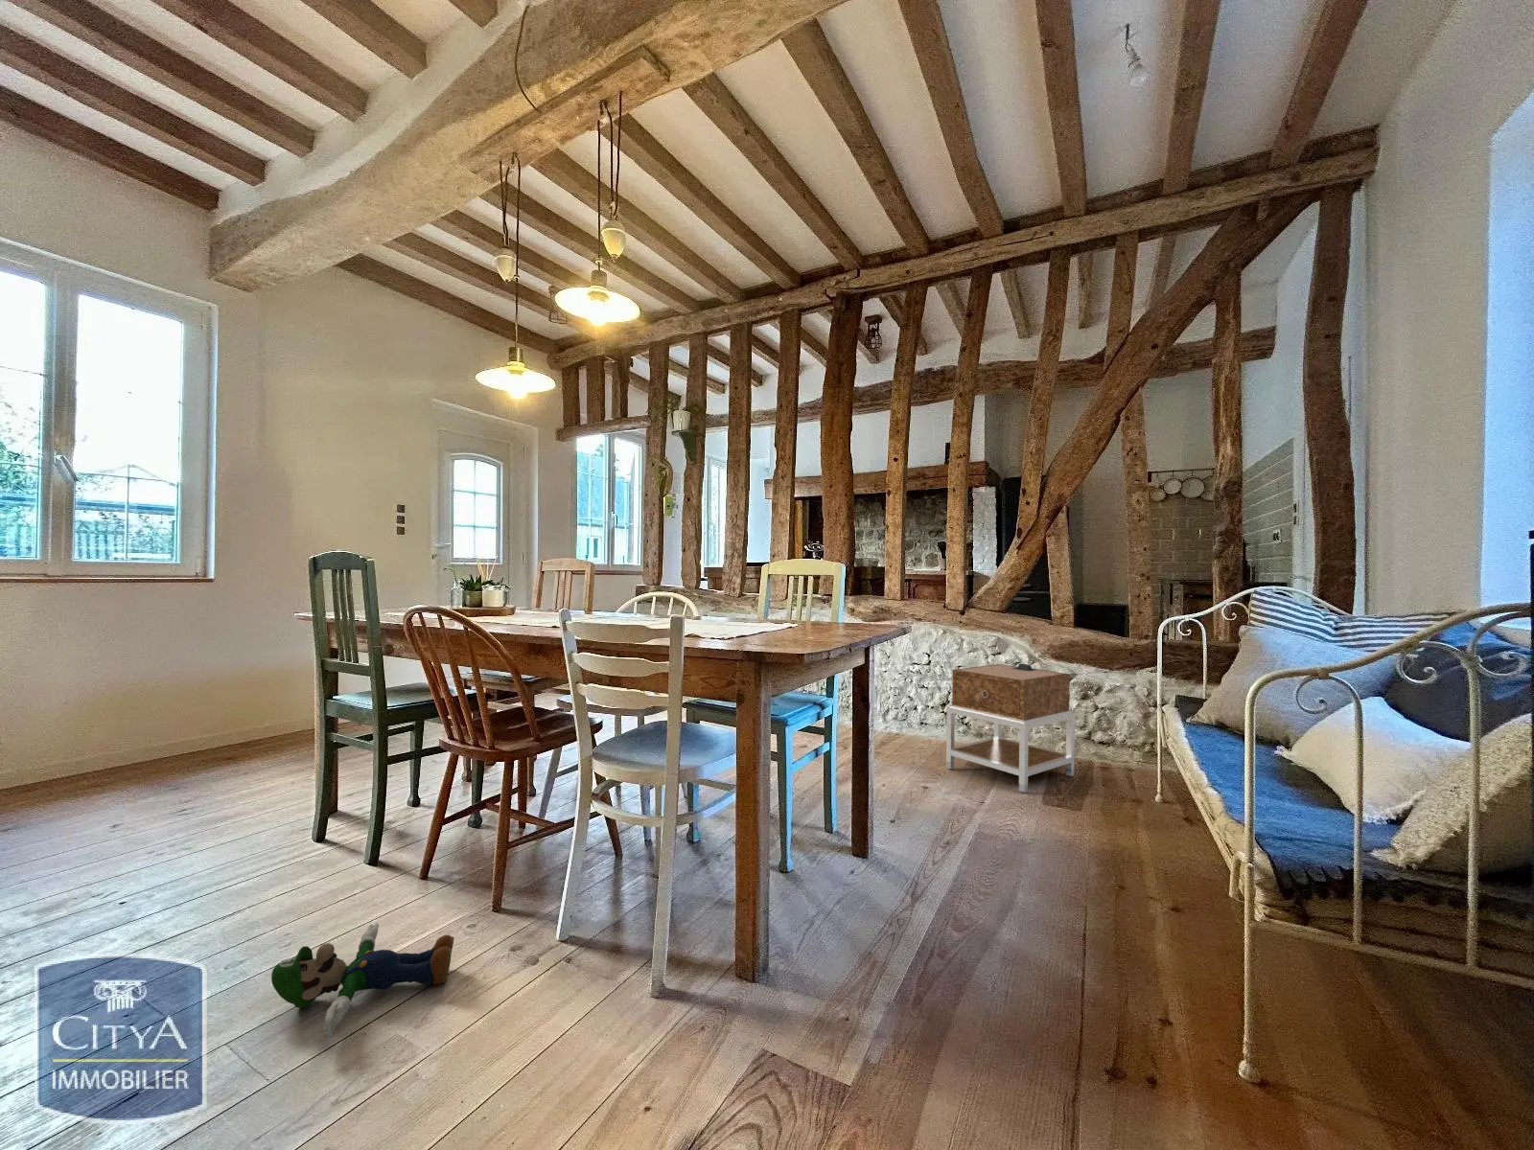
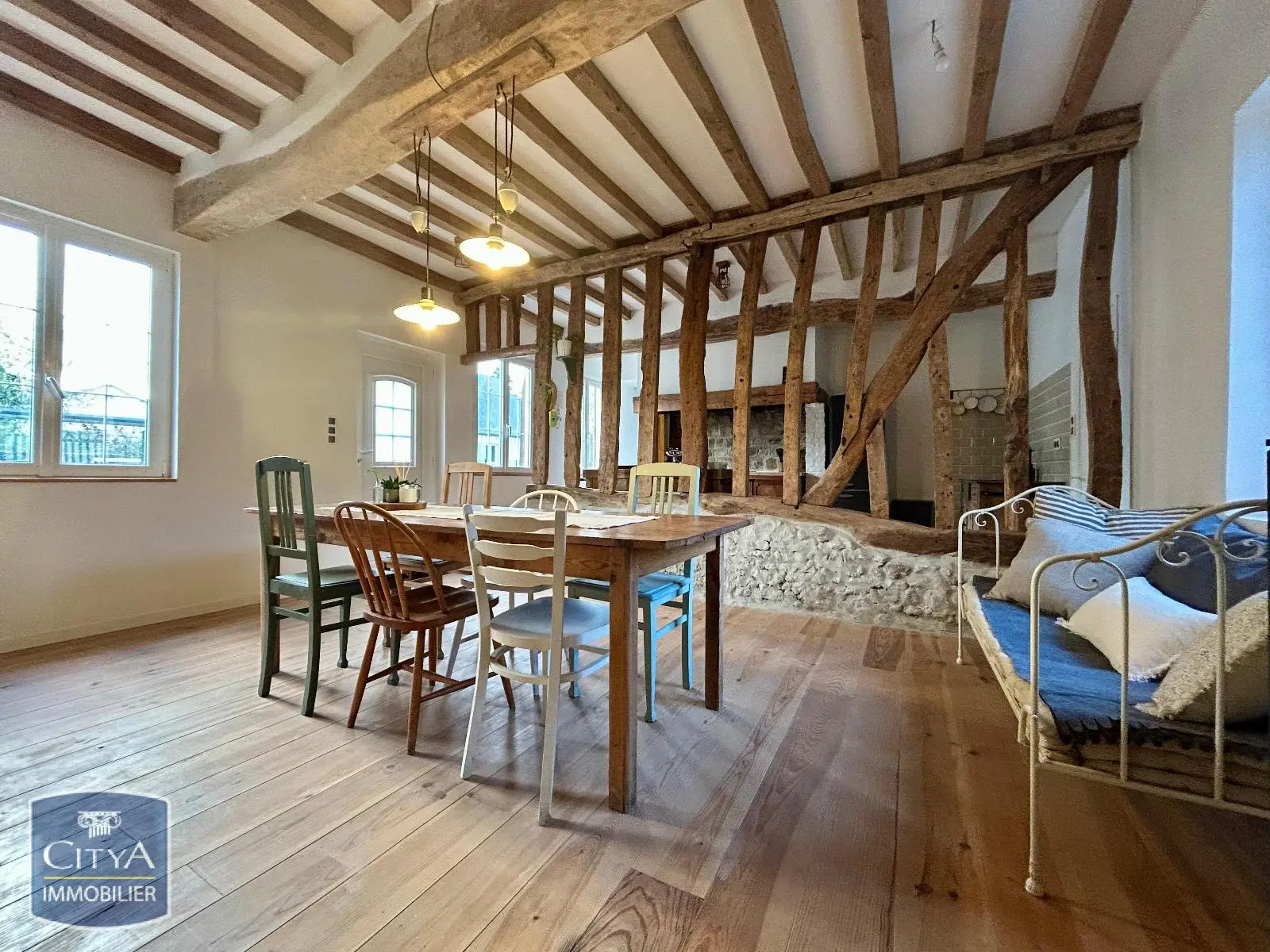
- plush toy [271,922,454,1038]
- nightstand [946,662,1076,794]
